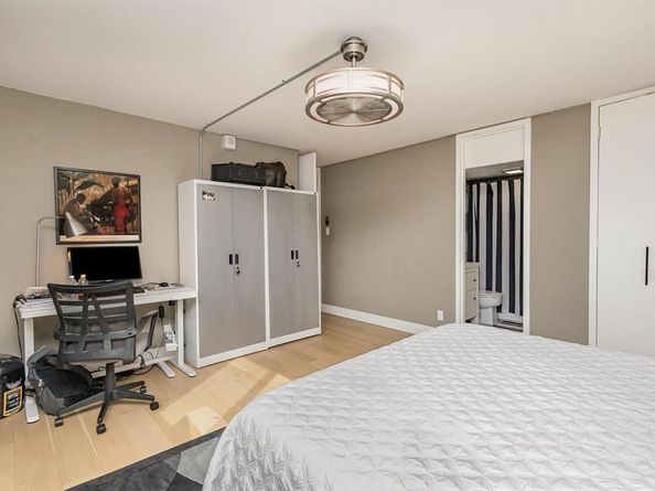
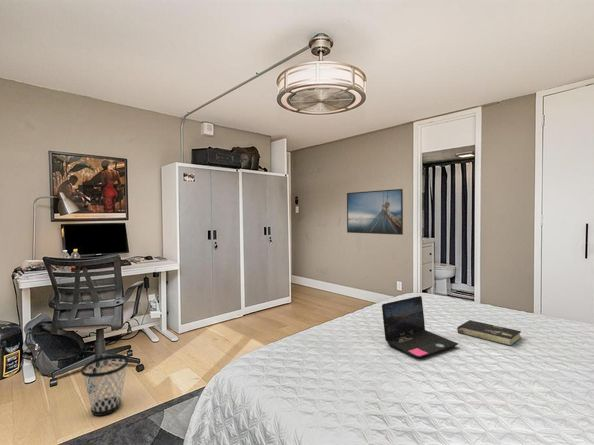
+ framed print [346,188,404,236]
+ laptop [381,295,459,359]
+ wastebasket [80,354,129,417]
+ book [456,319,522,346]
